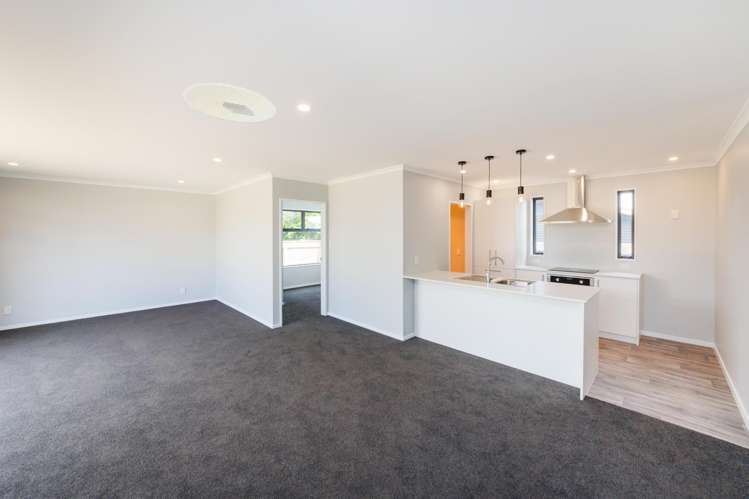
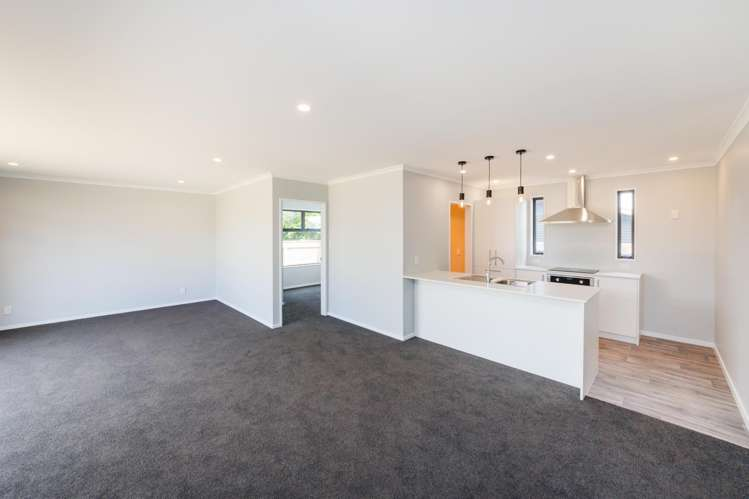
- ceiling light [183,82,277,124]
